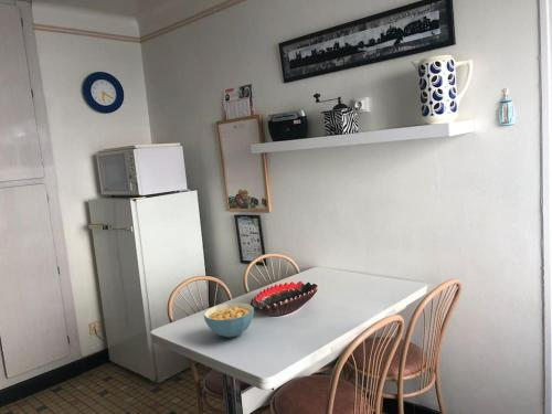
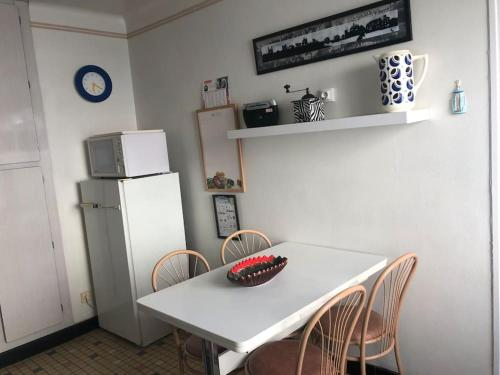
- cereal bowl [202,301,255,339]
